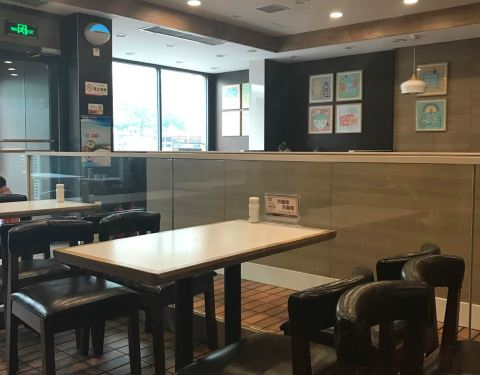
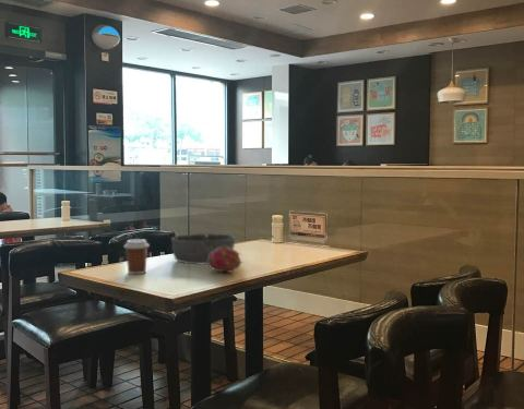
+ coffee cup [123,238,151,275]
+ bowl [170,232,236,266]
+ fruit [206,246,243,274]
